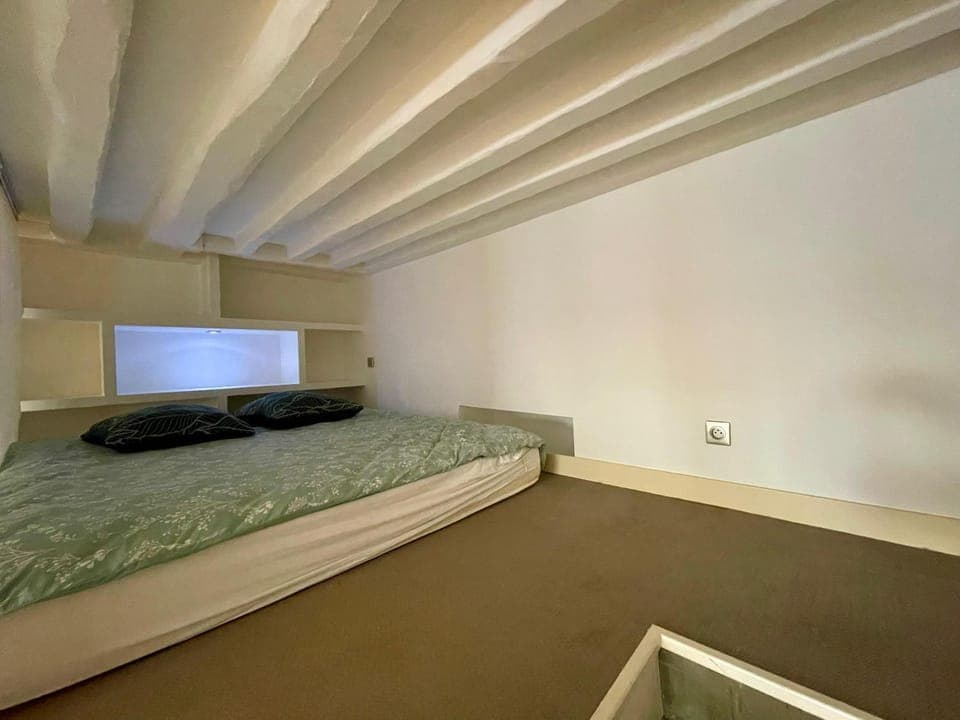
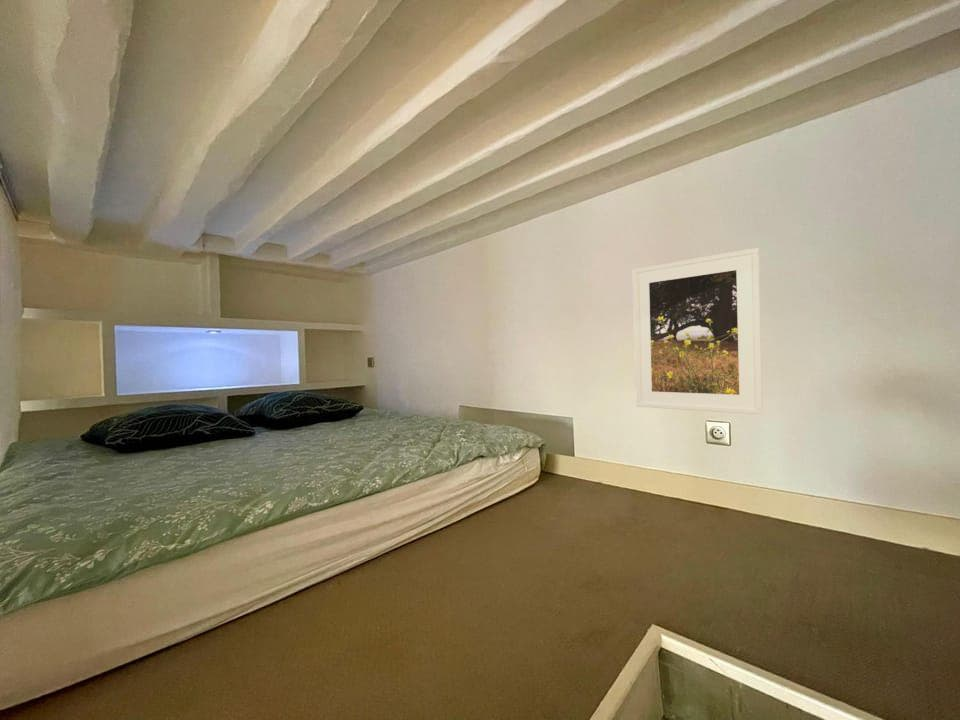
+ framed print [632,247,764,416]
